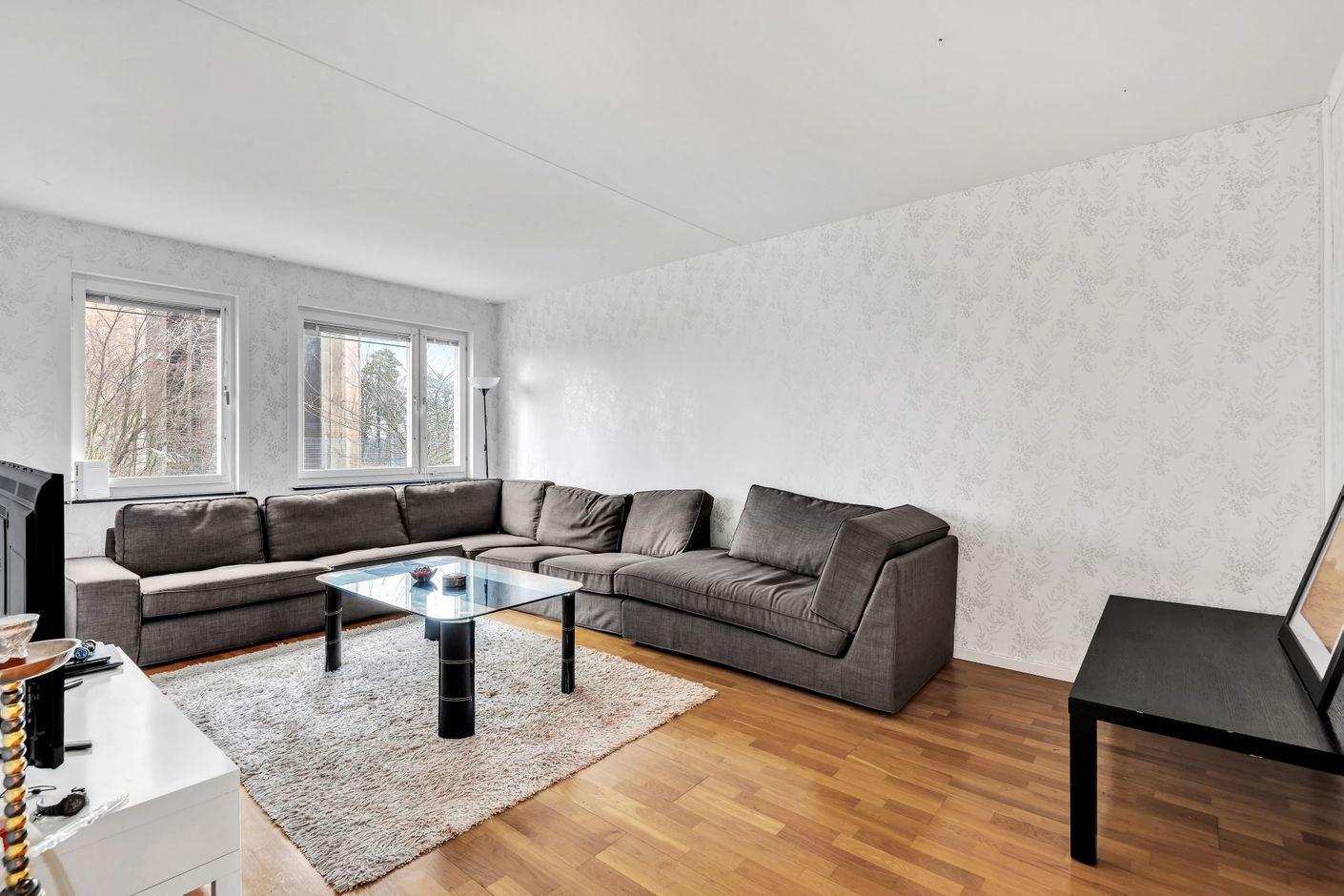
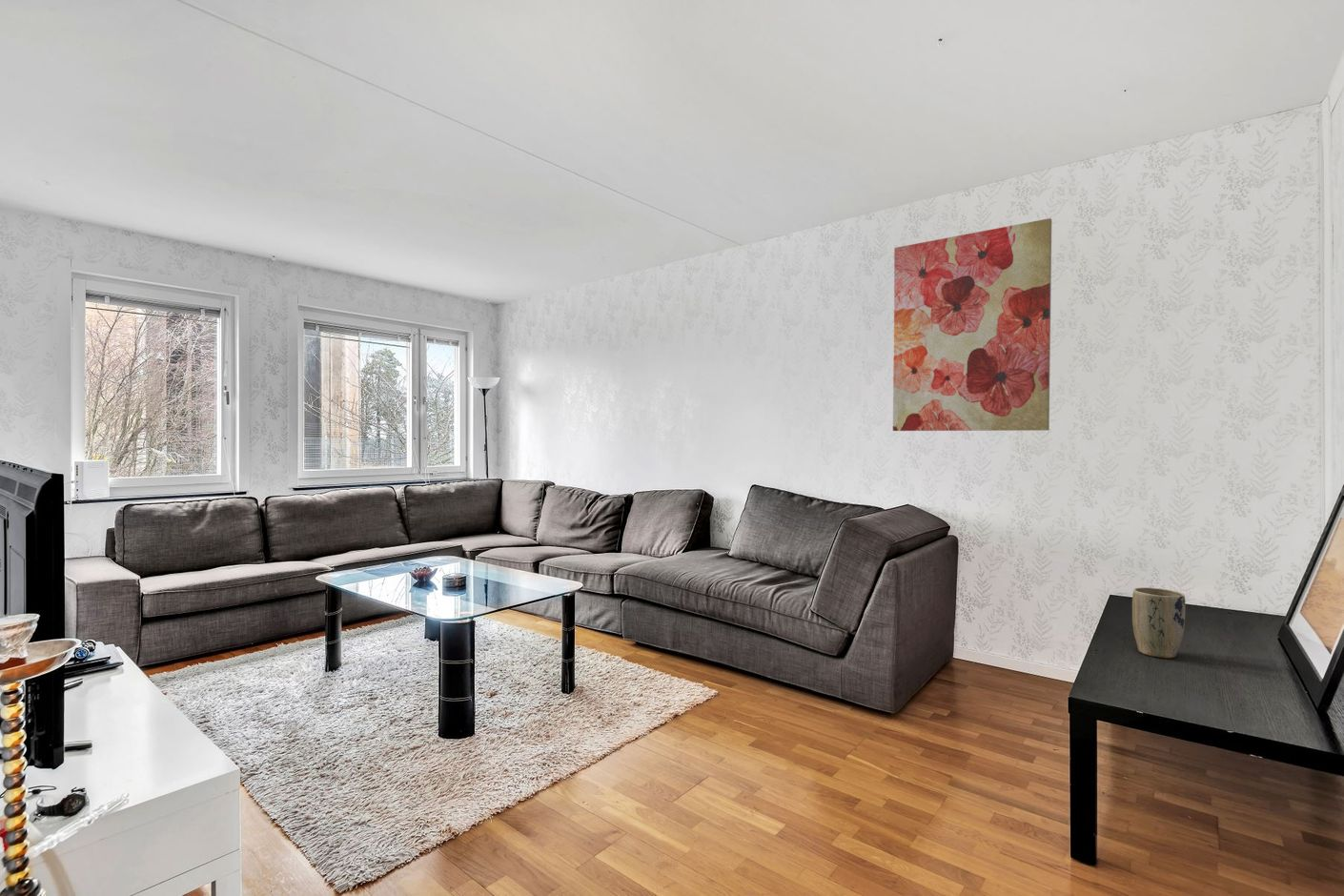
+ wall art [892,217,1052,432]
+ plant pot [1131,586,1187,660]
